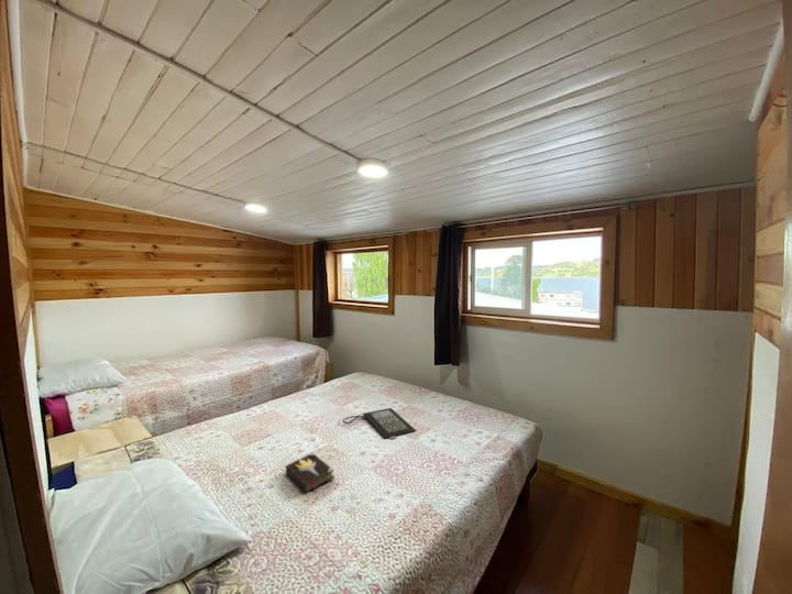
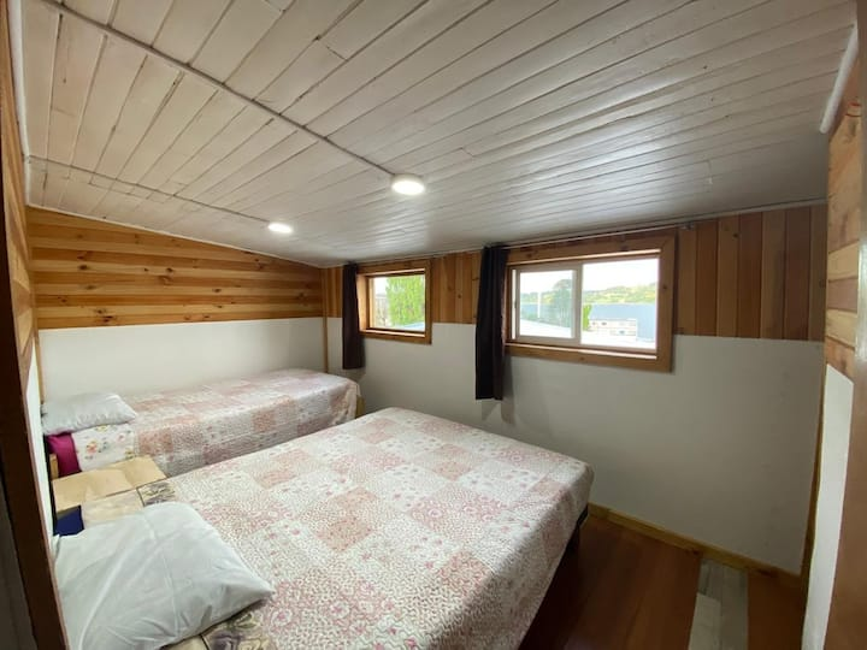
- clutch bag [342,407,417,440]
- hardback book [285,452,336,494]
